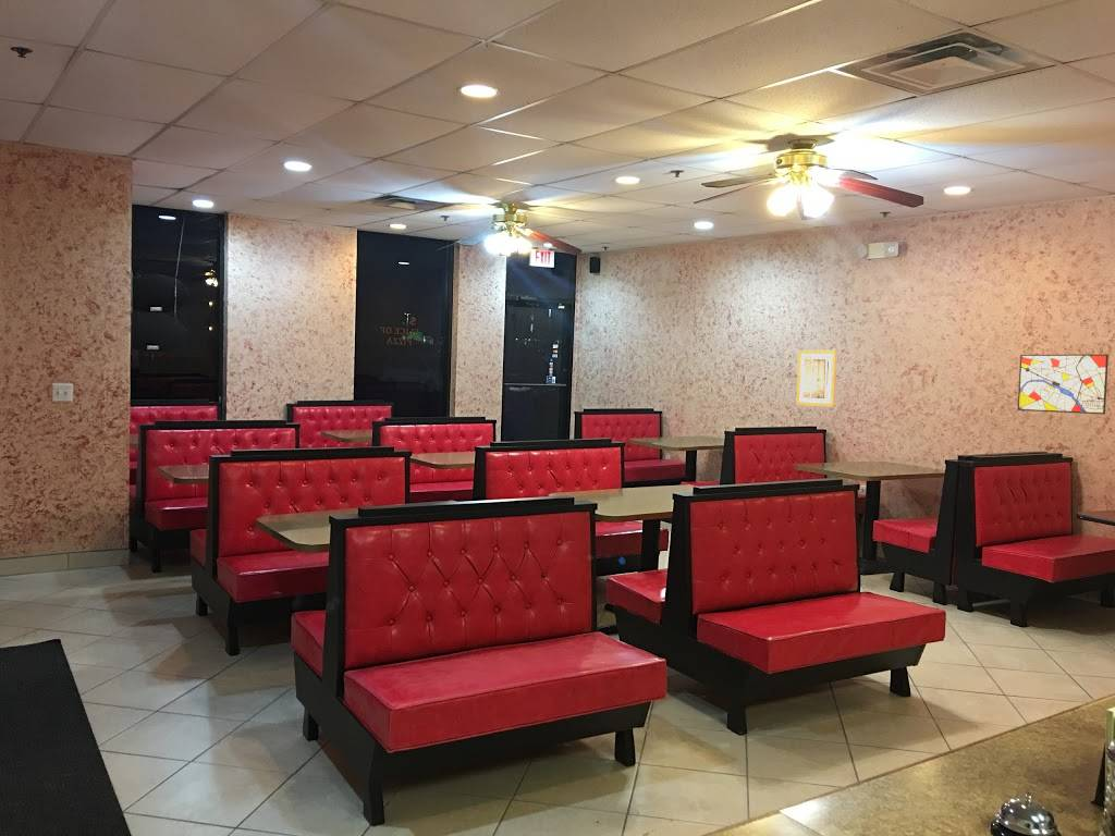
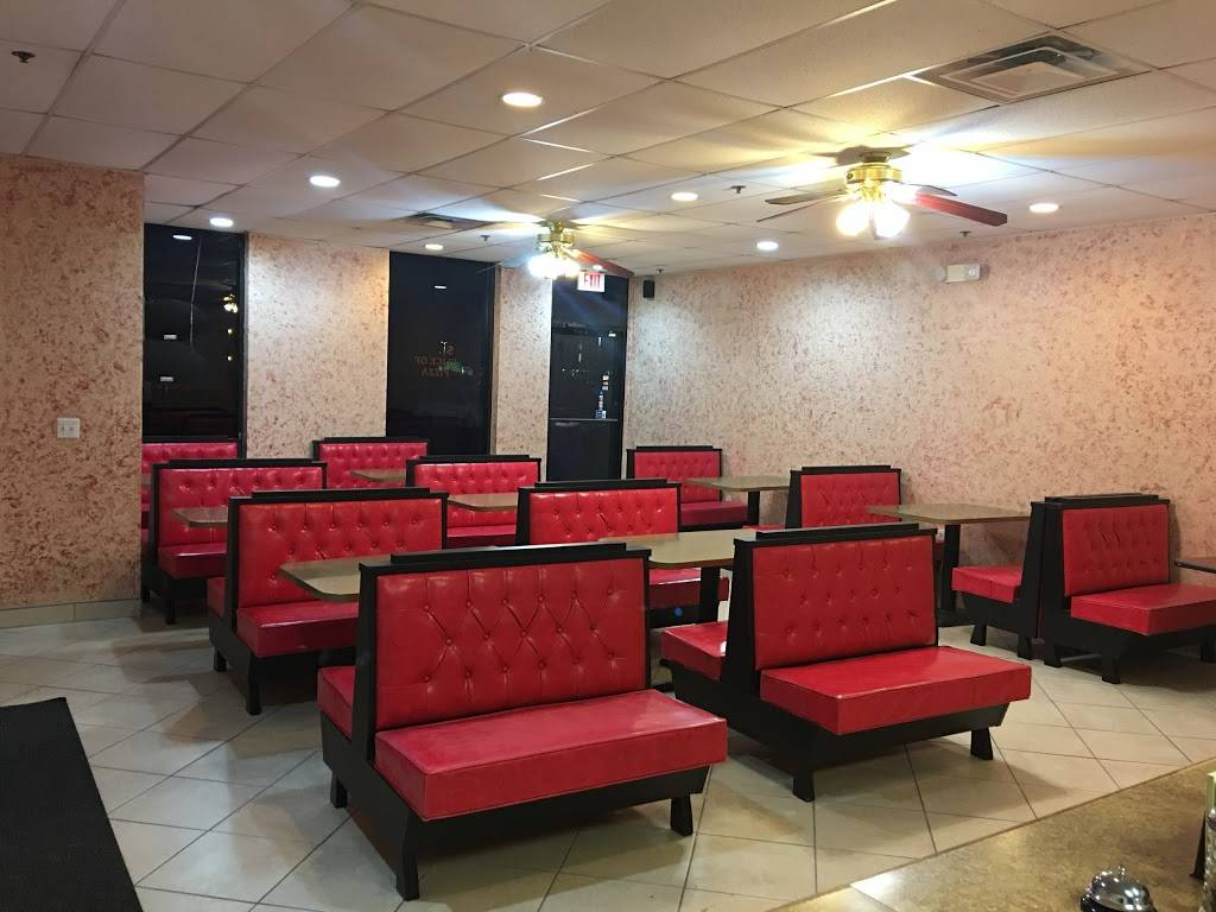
- wall art [1017,354,1110,416]
- wall art [795,349,837,407]
